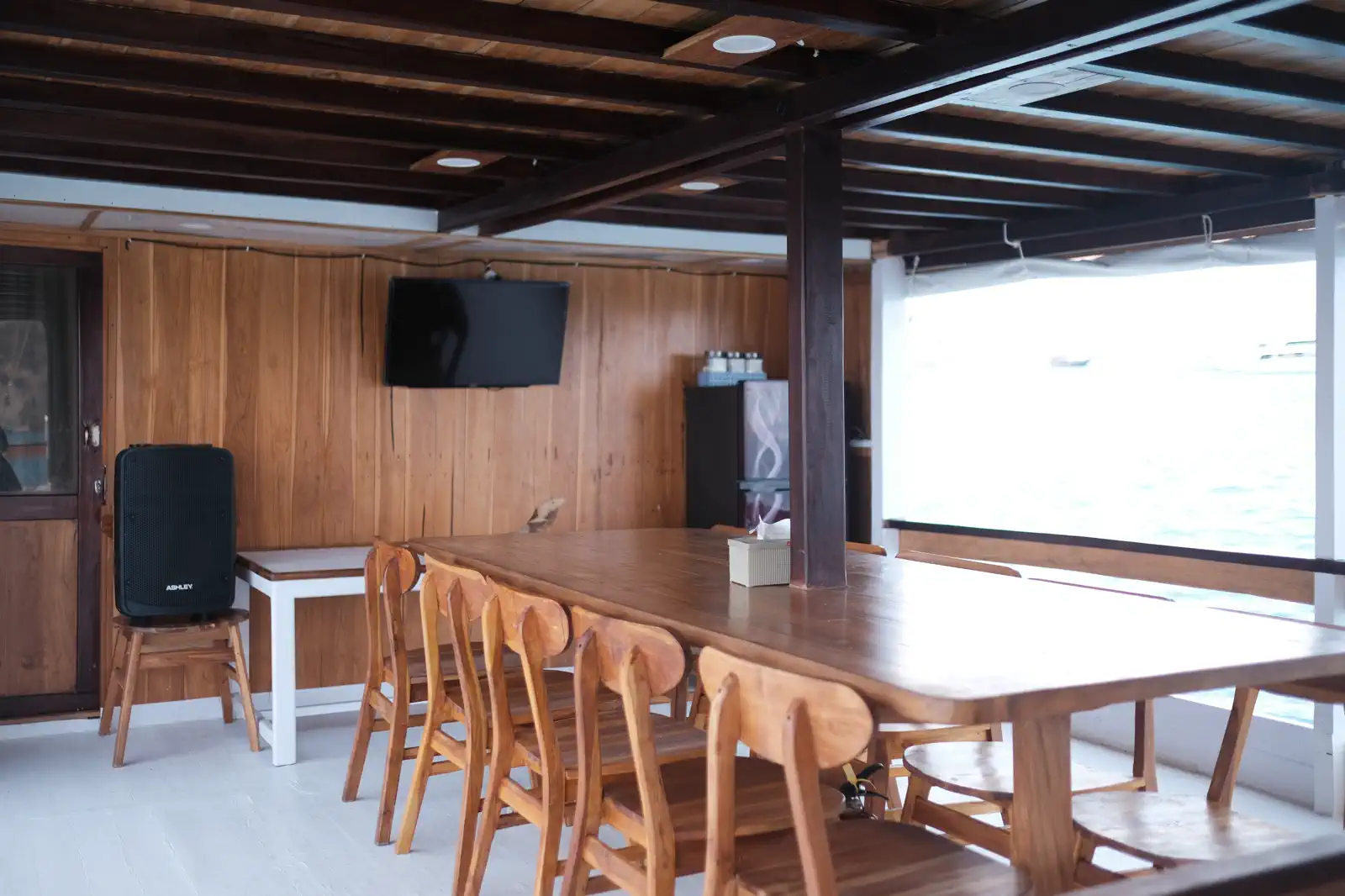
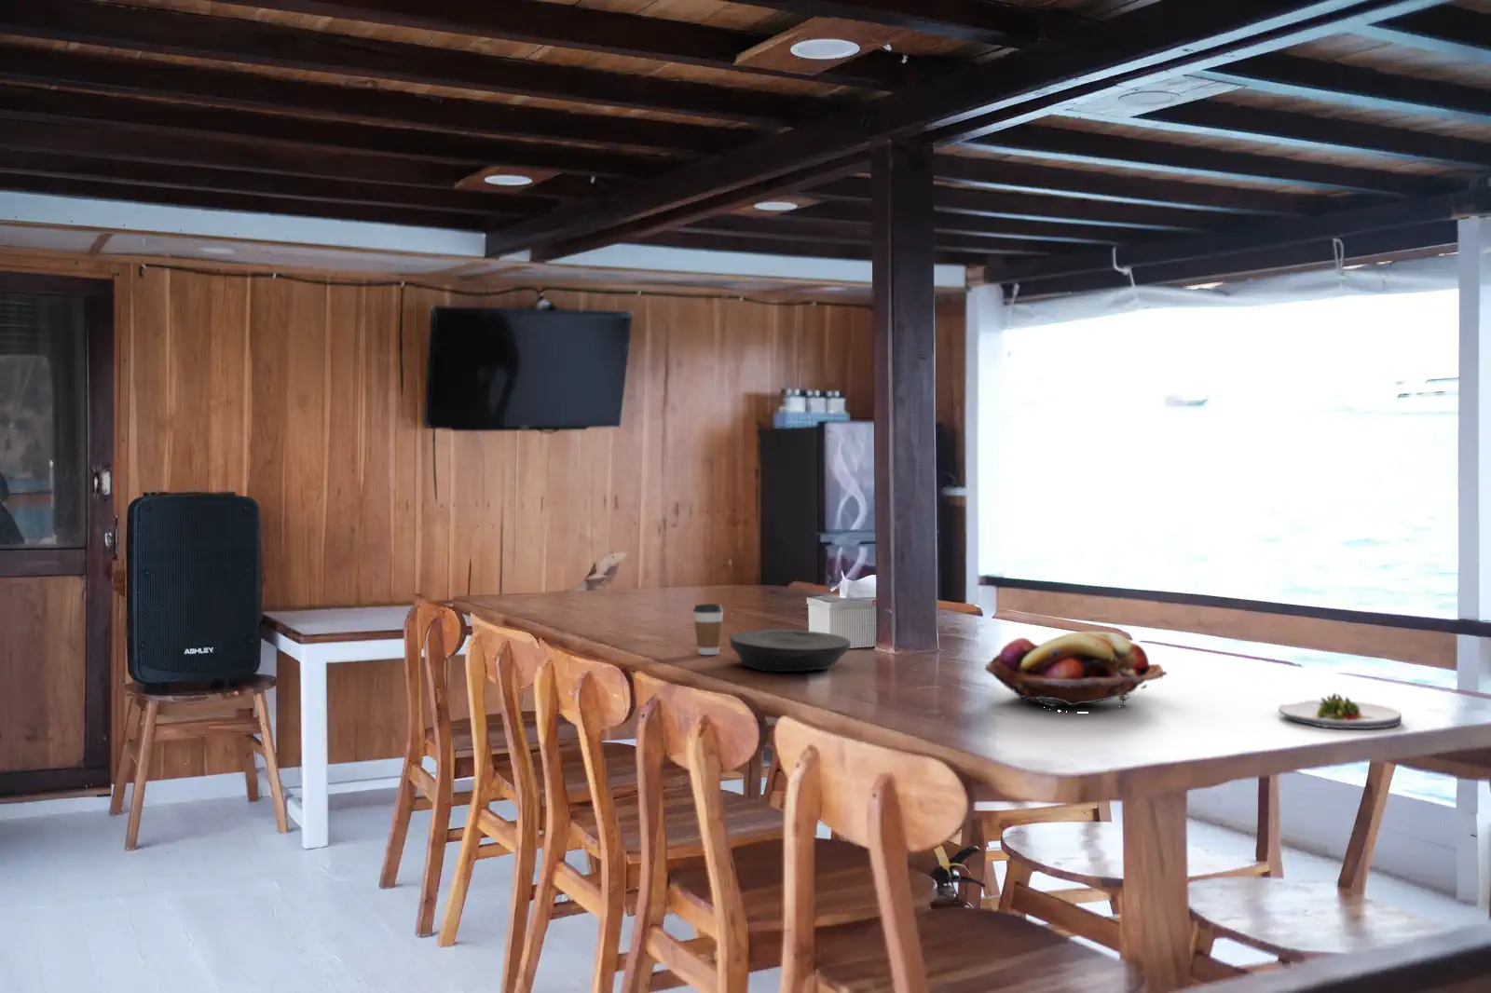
+ coffee cup [693,603,725,656]
+ fruit basket [984,629,1167,714]
+ salad plate [1277,693,1402,729]
+ plate [728,628,851,673]
